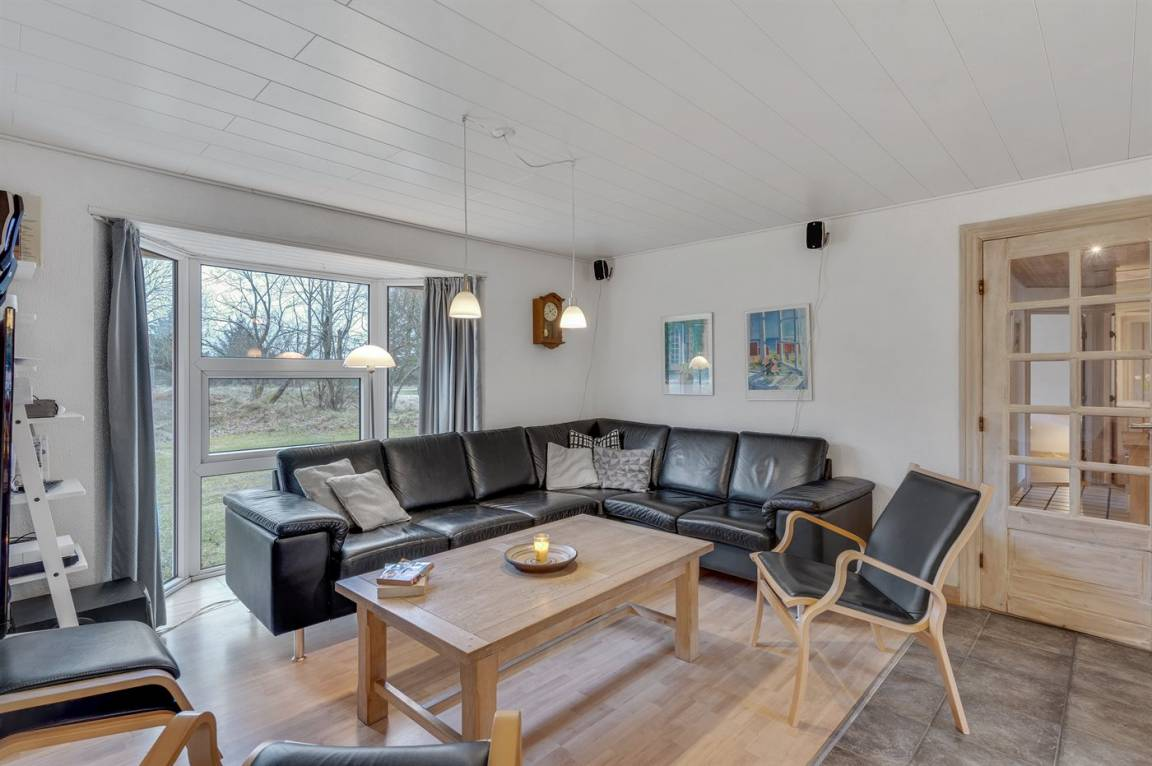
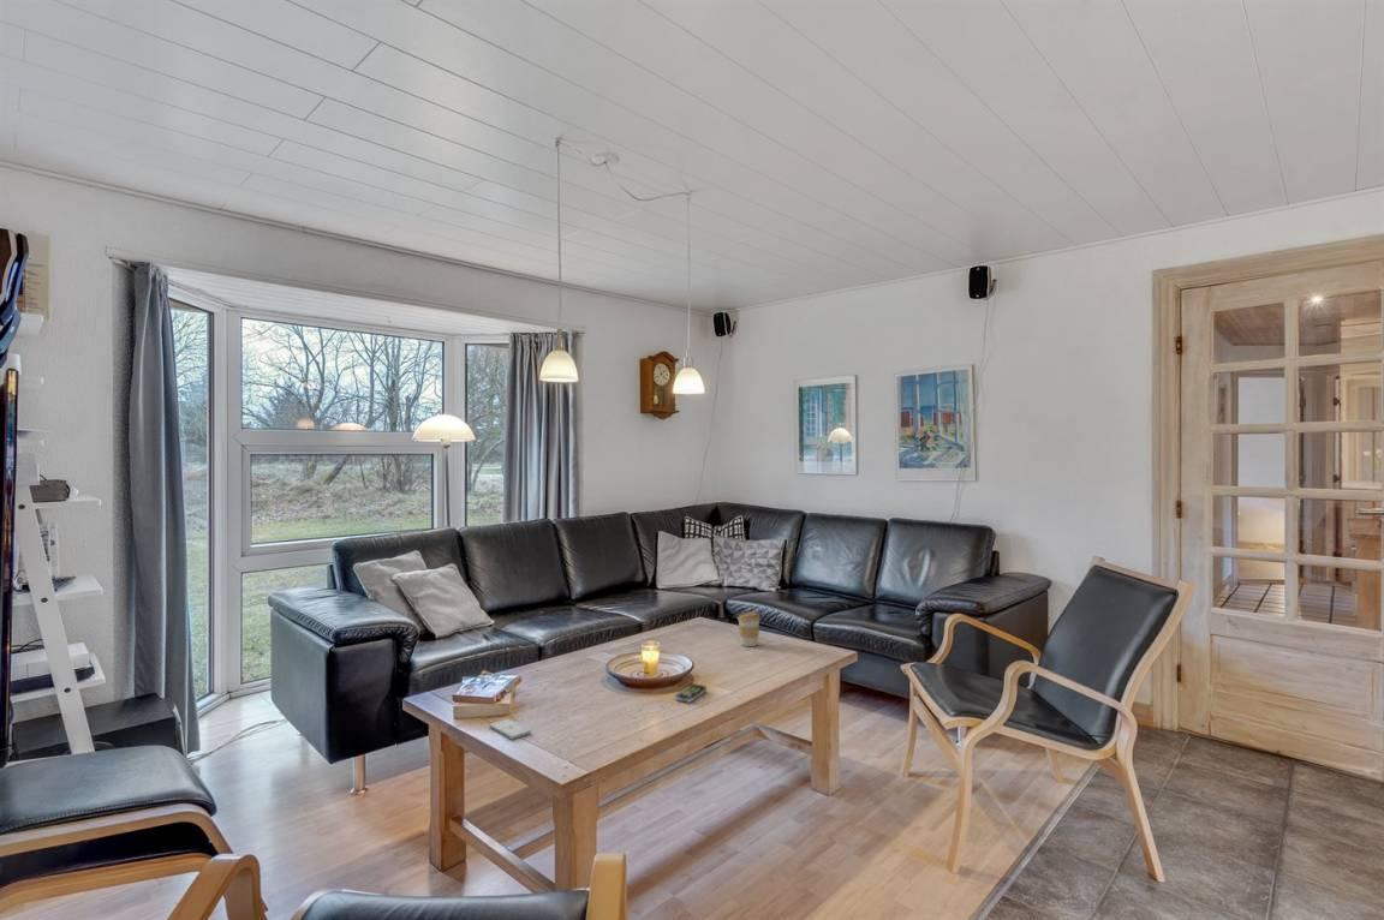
+ smartphone [489,717,532,741]
+ remote control [674,682,708,704]
+ coffee cup [736,610,762,647]
